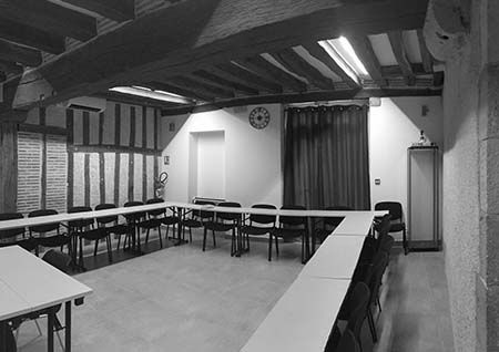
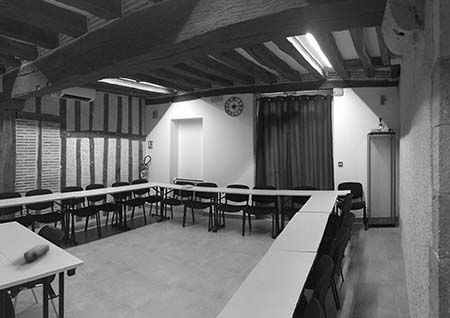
+ pencil case [23,244,50,262]
